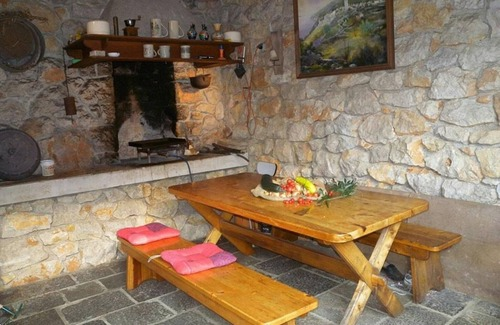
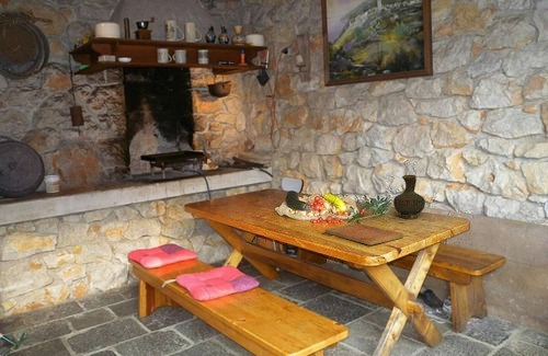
+ ceramic jug [392,174,426,220]
+ cutting board [324,222,404,246]
